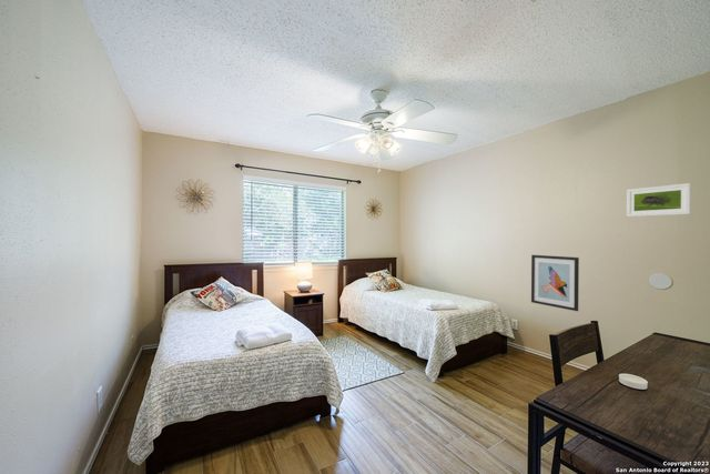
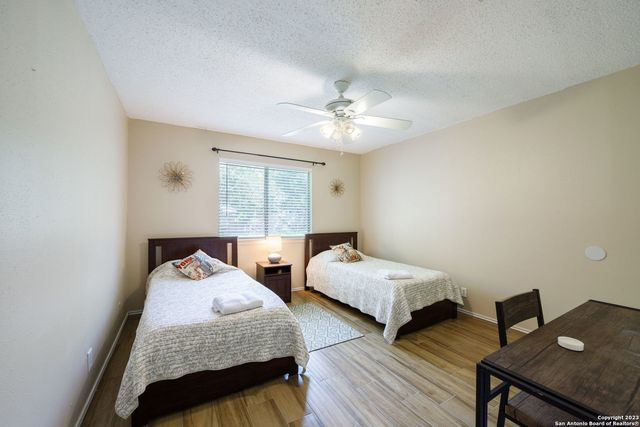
- wall art [530,254,580,312]
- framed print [626,182,692,218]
